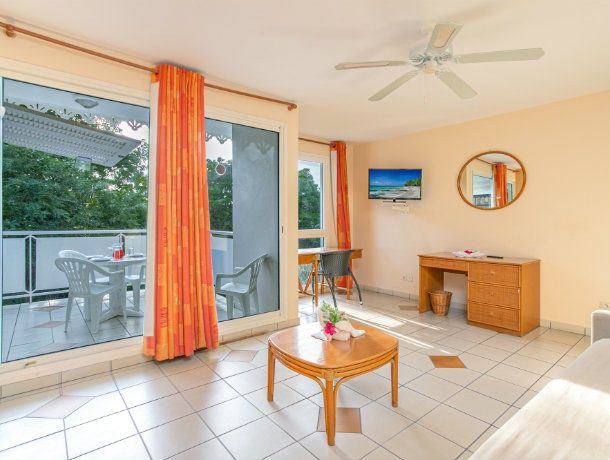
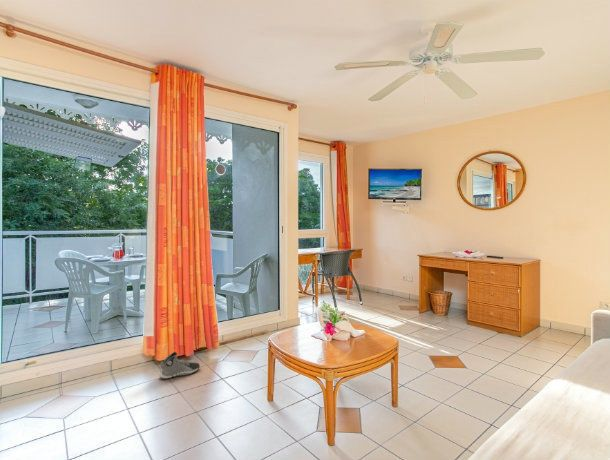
+ sneaker [158,351,201,380]
